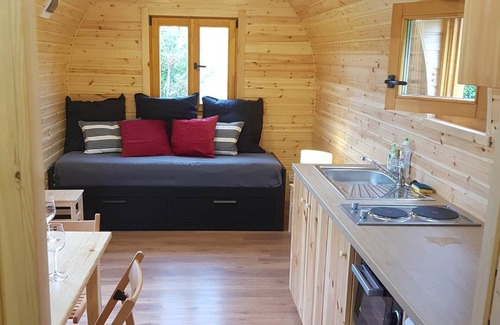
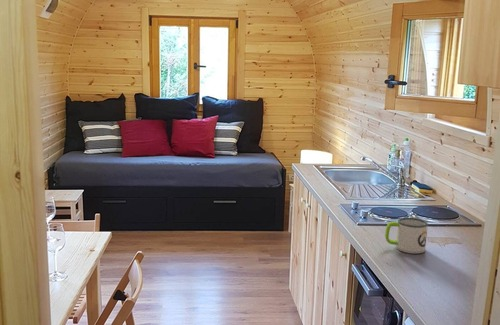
+ mug [384,217,429,255]
